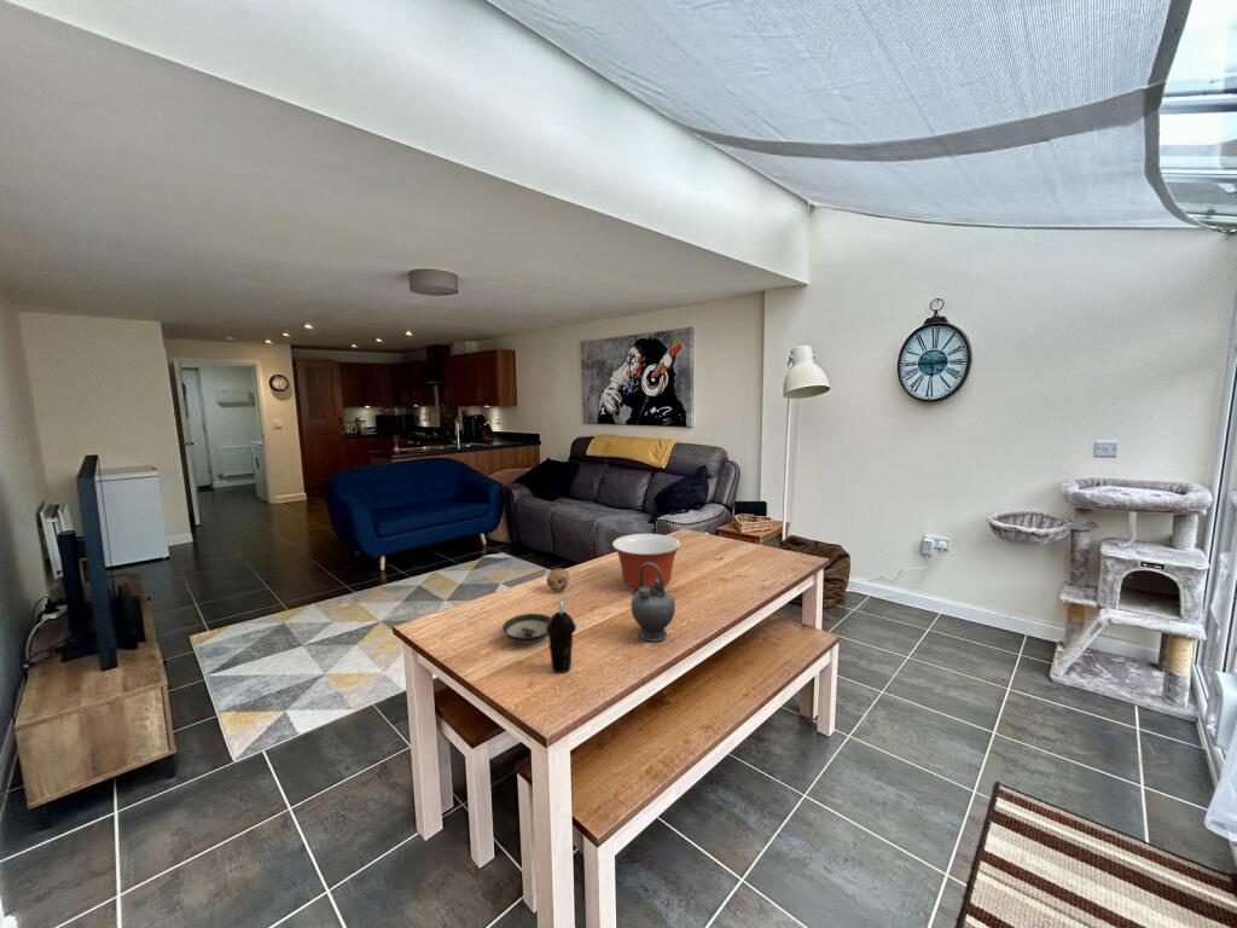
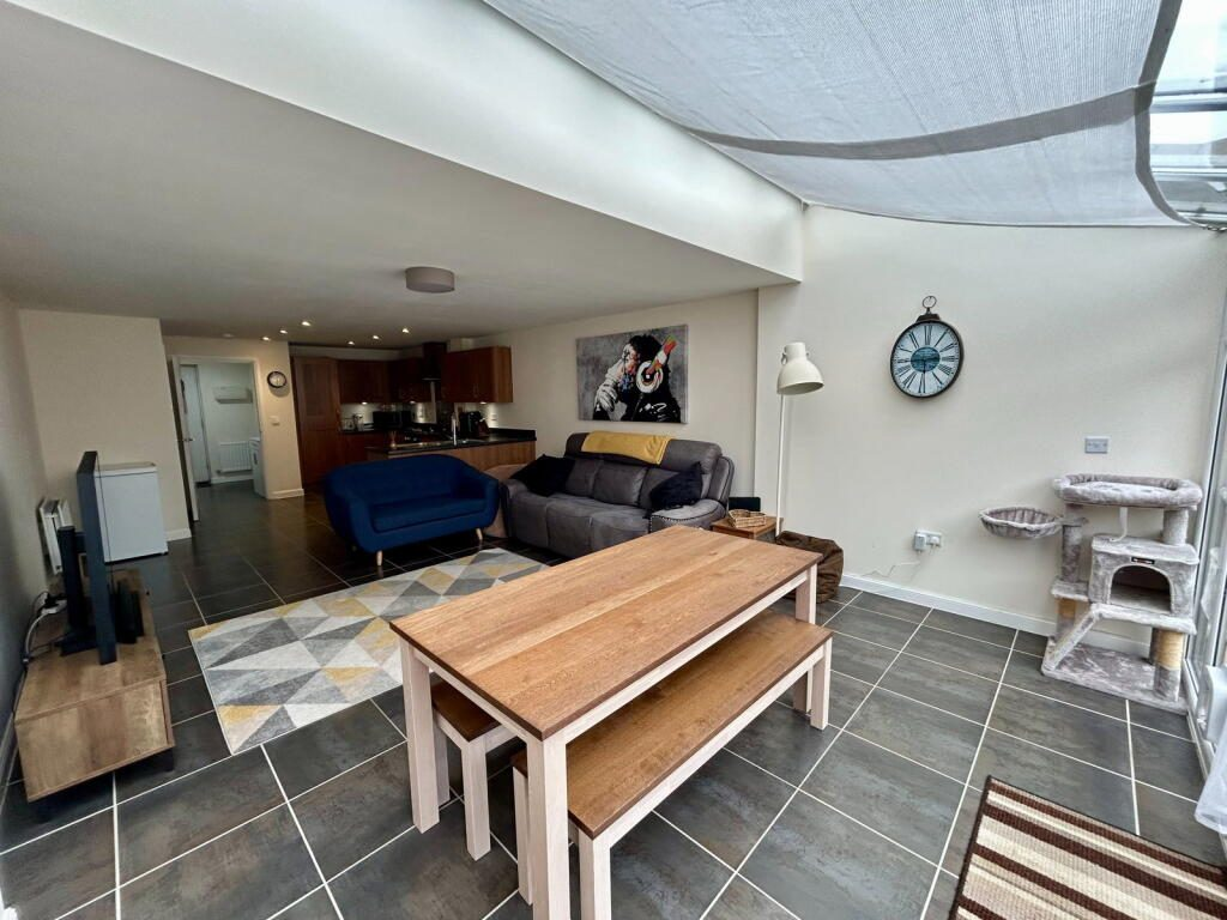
- fruit [546,567,570,592]
- cup [546,599,577,674]
- mixing bowl [611,533,683,592]
- saucer [501,613,551,644]
- teapot [627,562,676,642]
